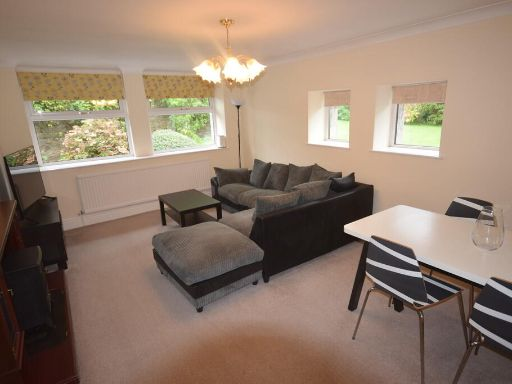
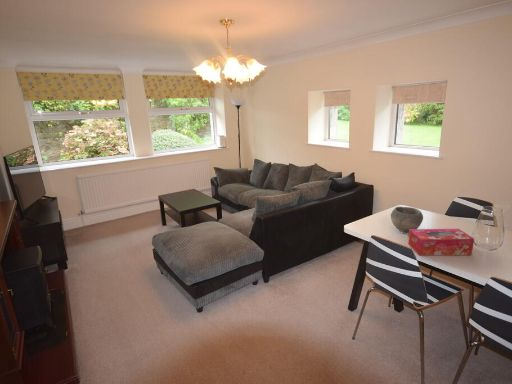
+ tissue box [407,228,475,256]
+ bowl [390,206,424,233]
